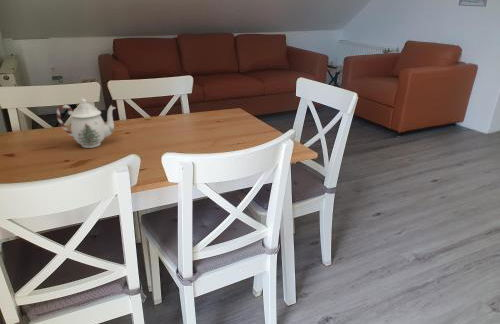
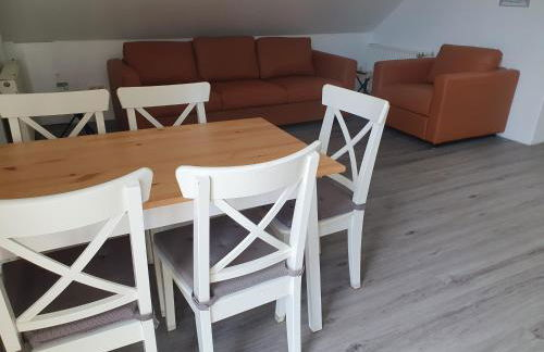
- teapot [56,97,116,149]
